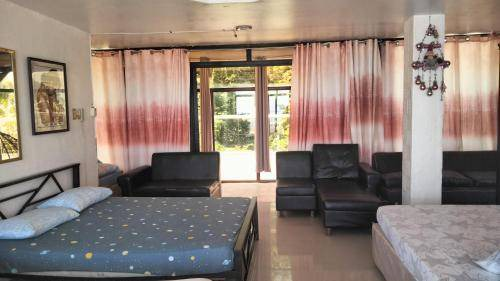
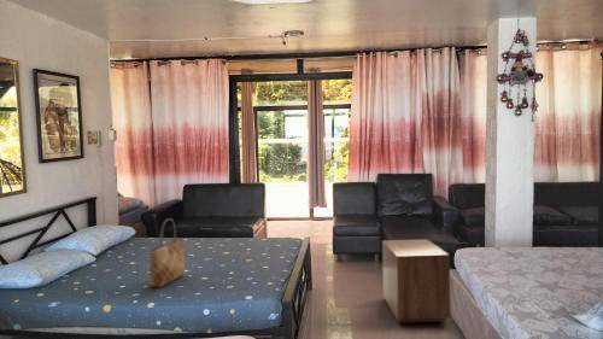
+ tote bag [148,217,186,288]
+ nightstand [381,238,451,323]
